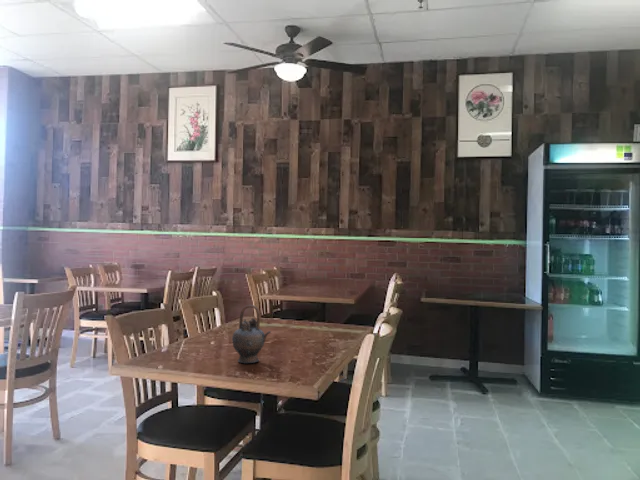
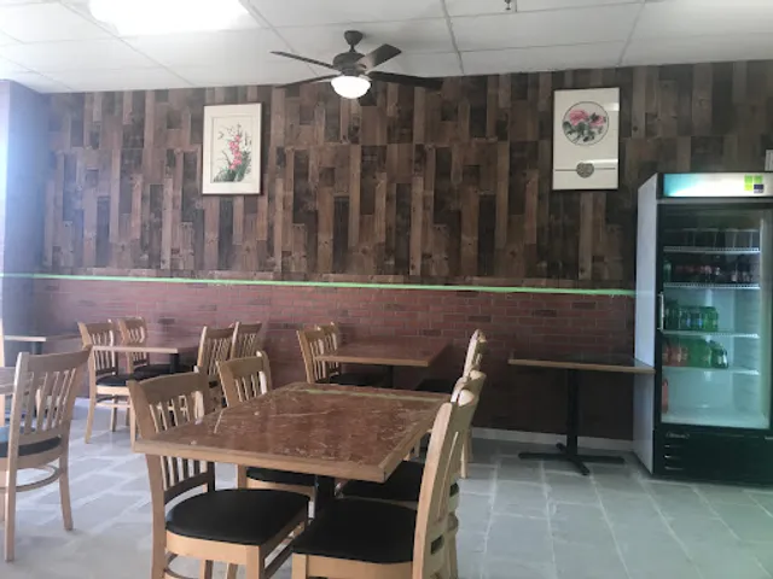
- teapot [231,304,272,364]
